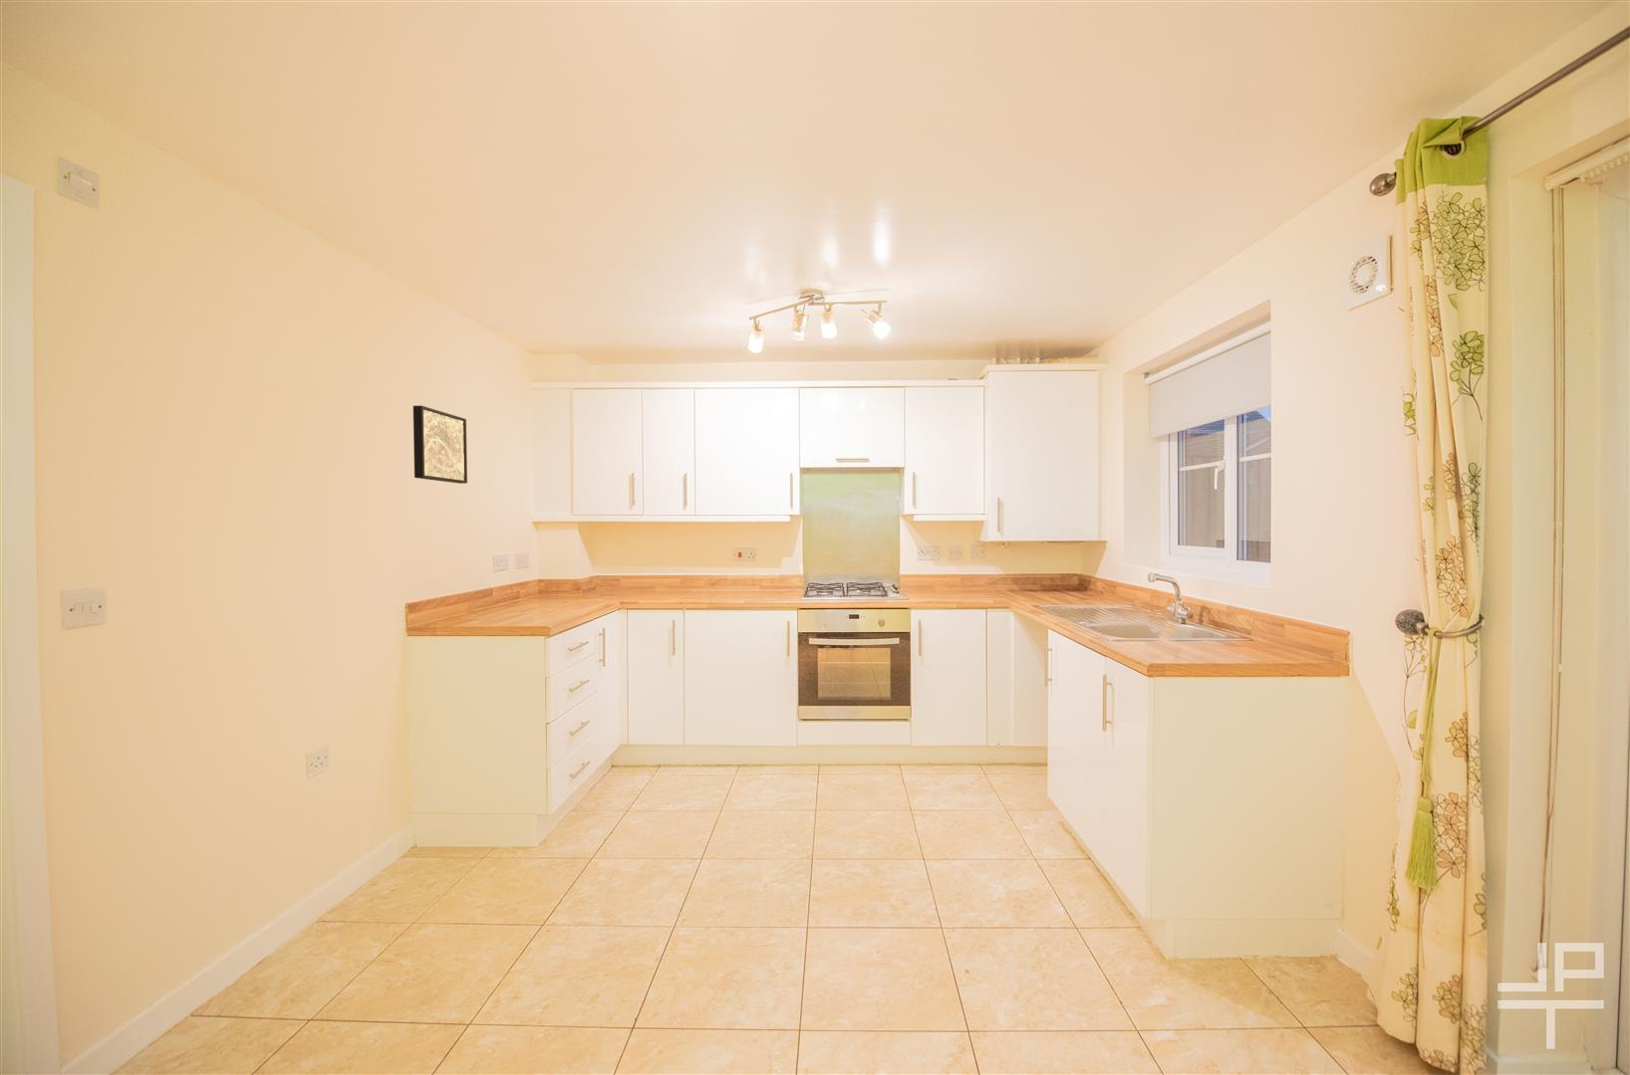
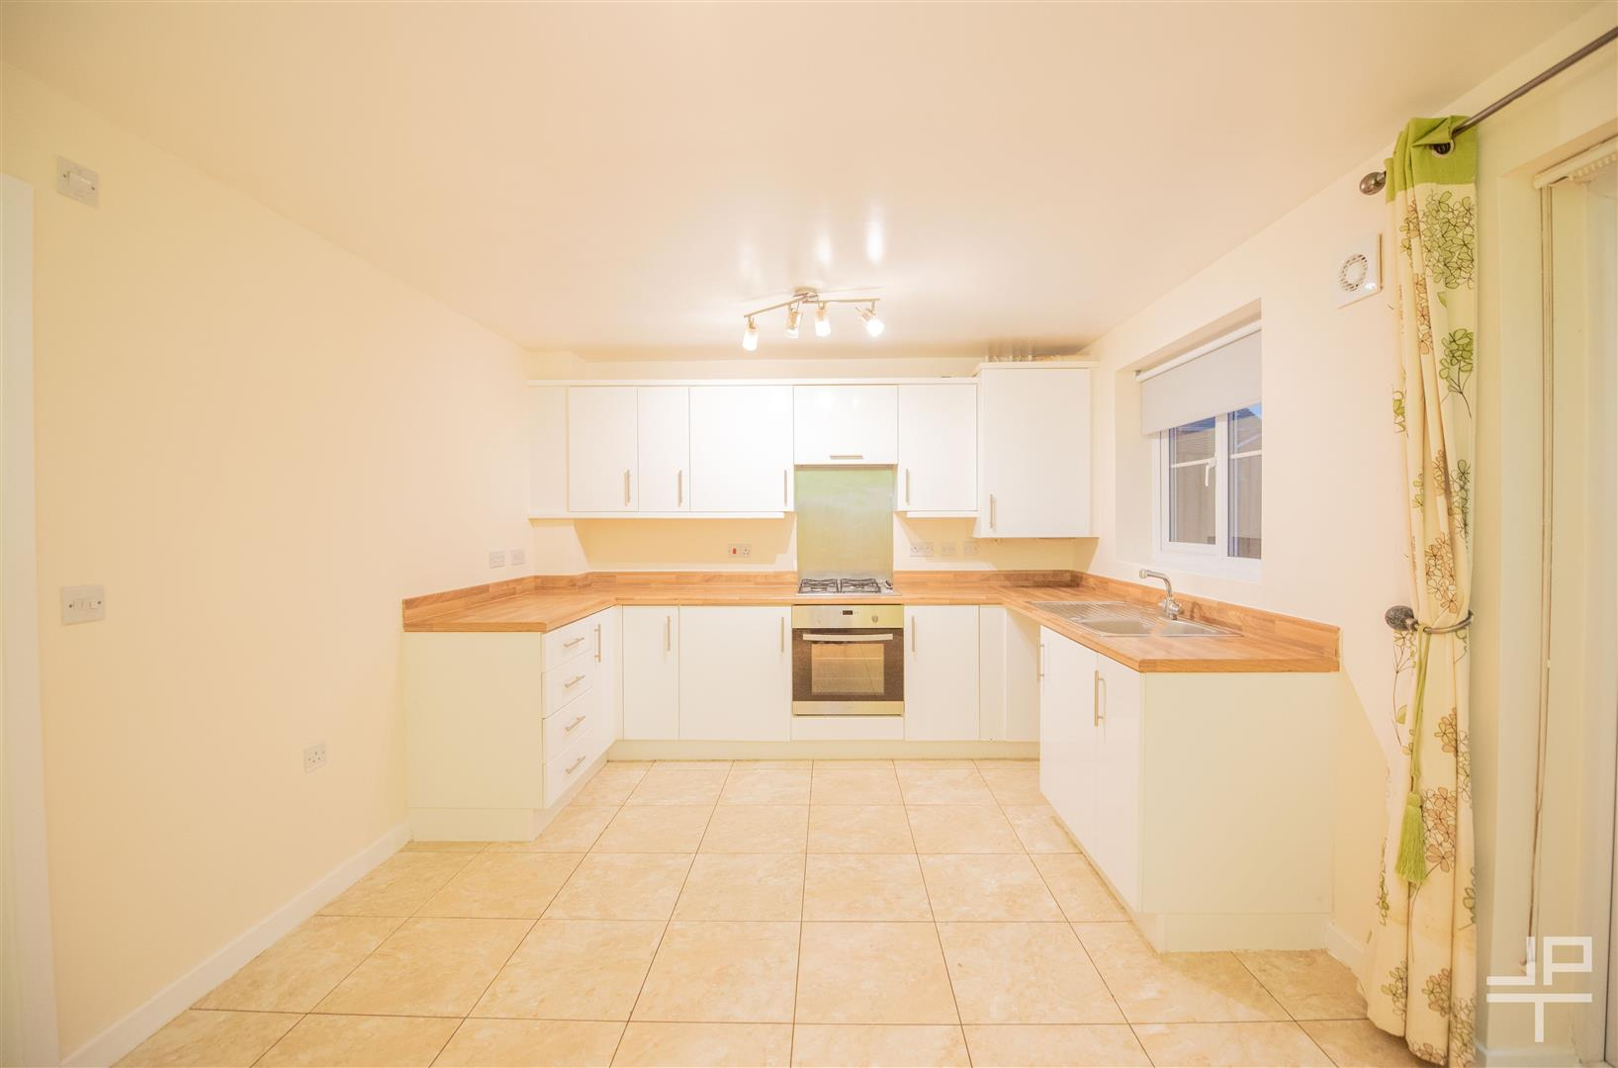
- wall art [413,404,468,485]
